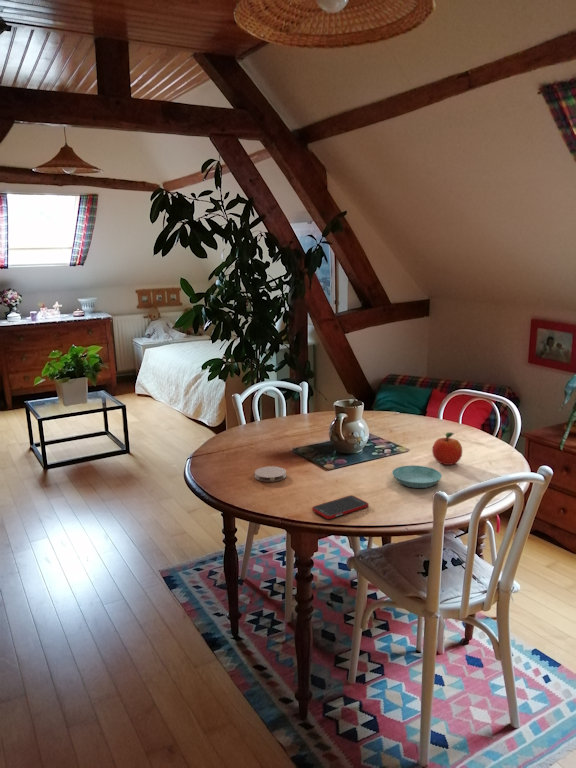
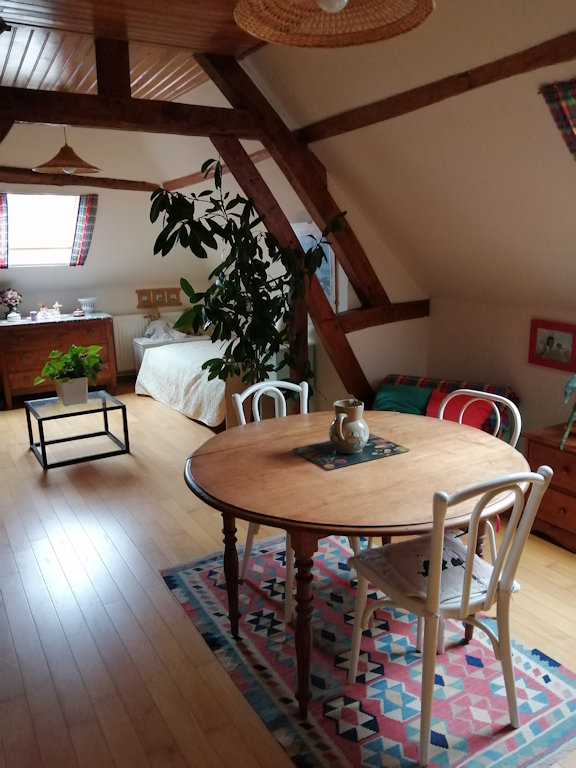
- cell phone [311,494,370,520]
- saucer [391,464,443,489]
- coaster [254,465,287,483]
- fruit [431,431,463,466]
